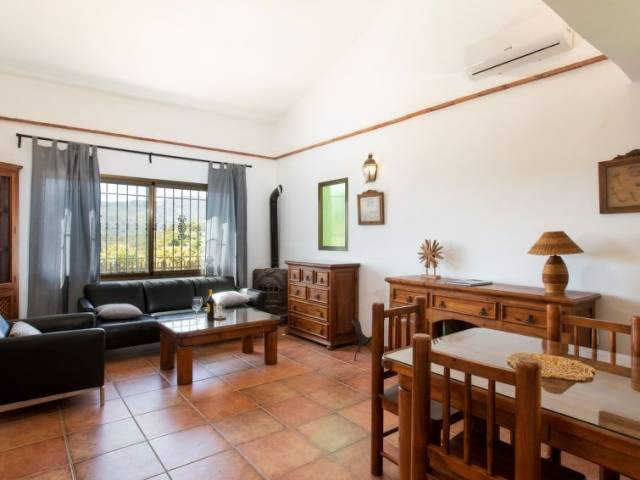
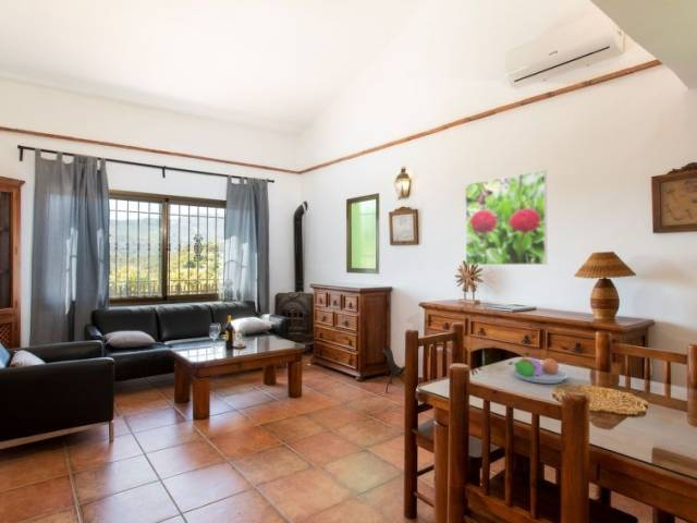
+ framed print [464,169,548,266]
+ fruit bowl [508,353,570,385]
